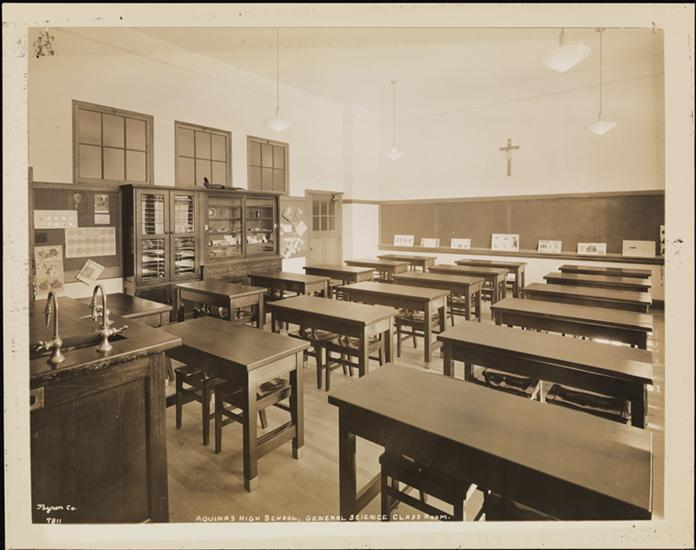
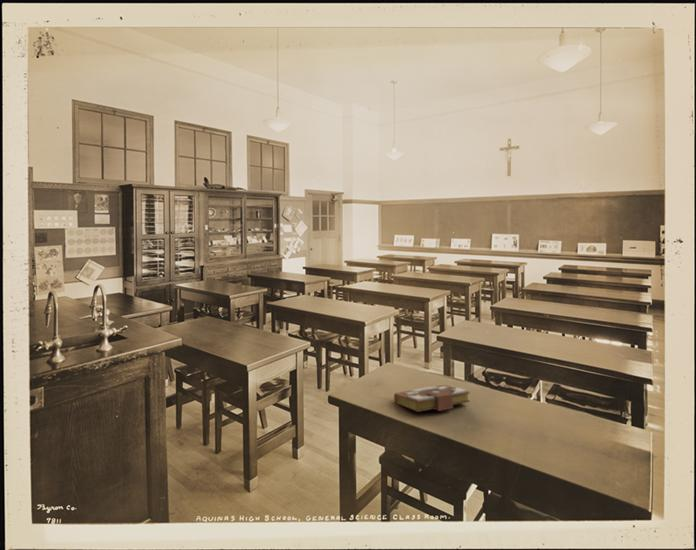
+ book [393,384,471,413]
